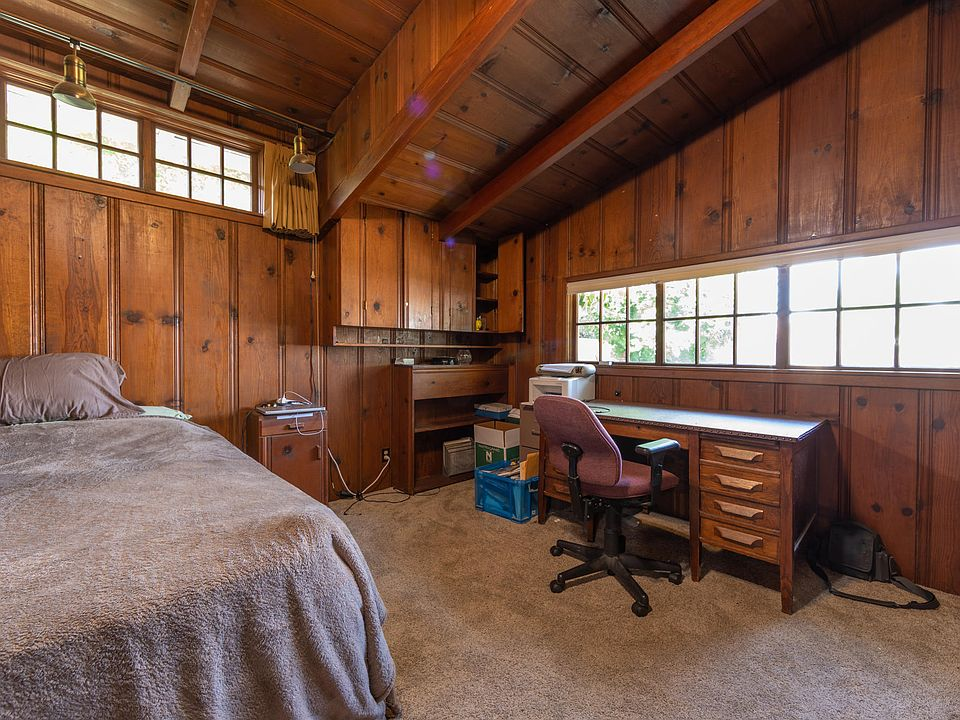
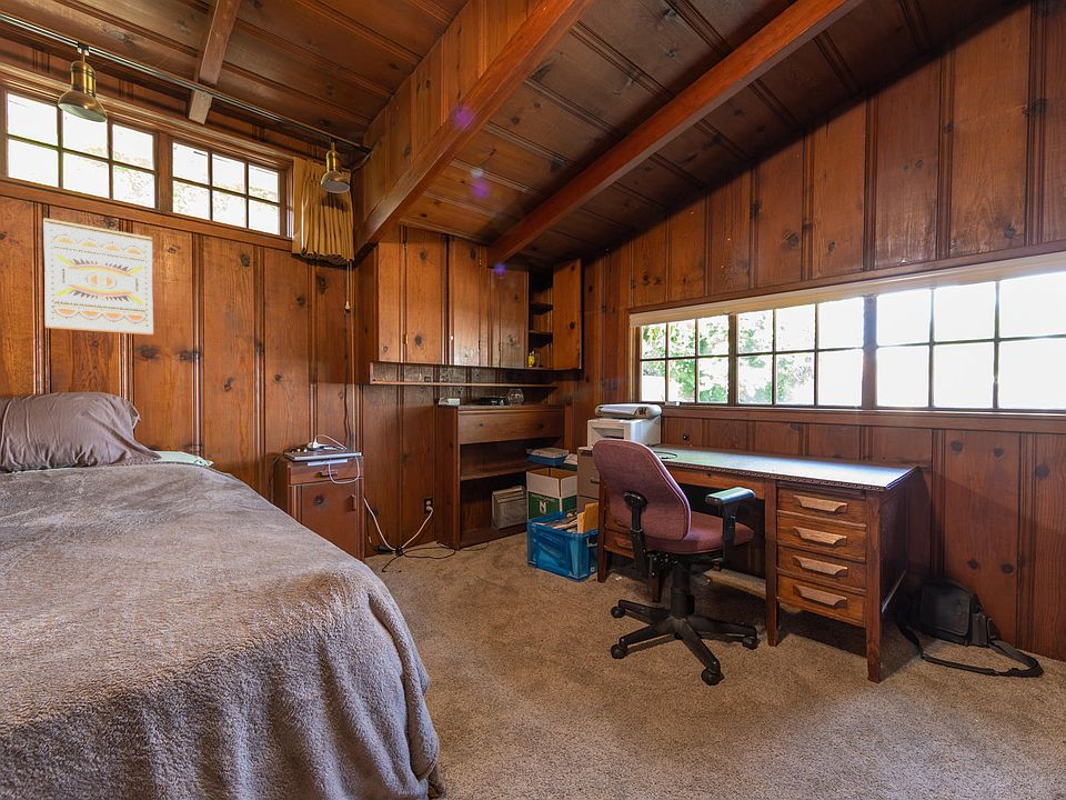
+ wall art [42,217,154,337]
